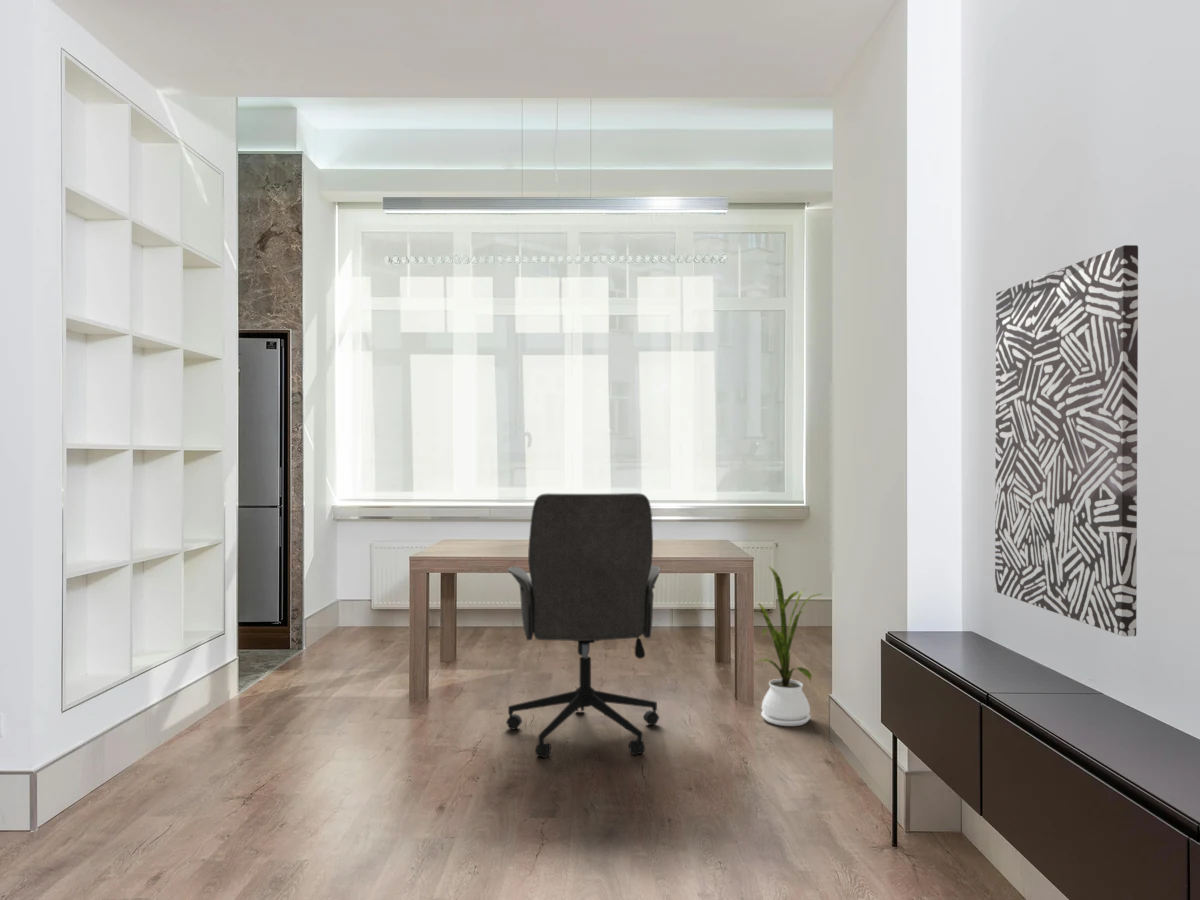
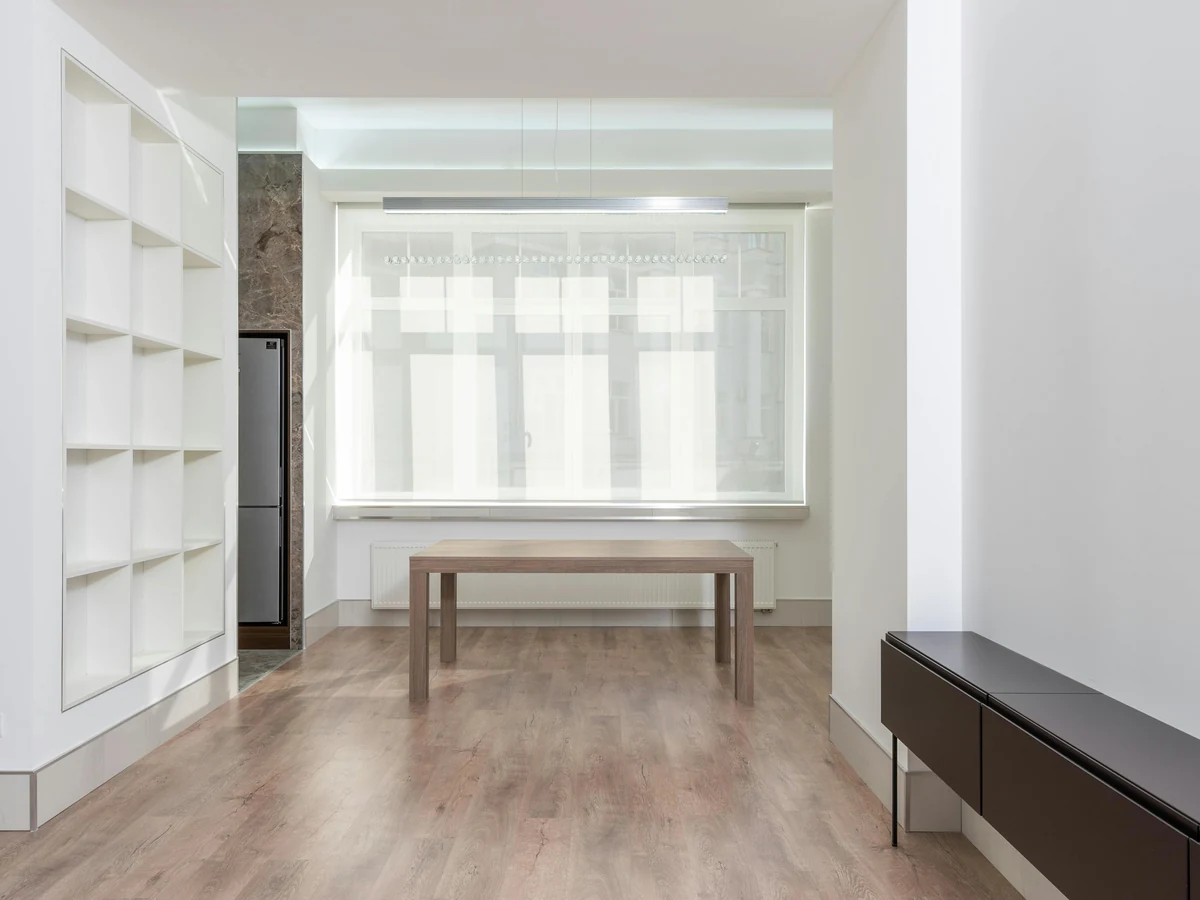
- wall art [994,244,1139,637]
- house plant [755,565,822,727]
- office chair [505,492,661,759]
